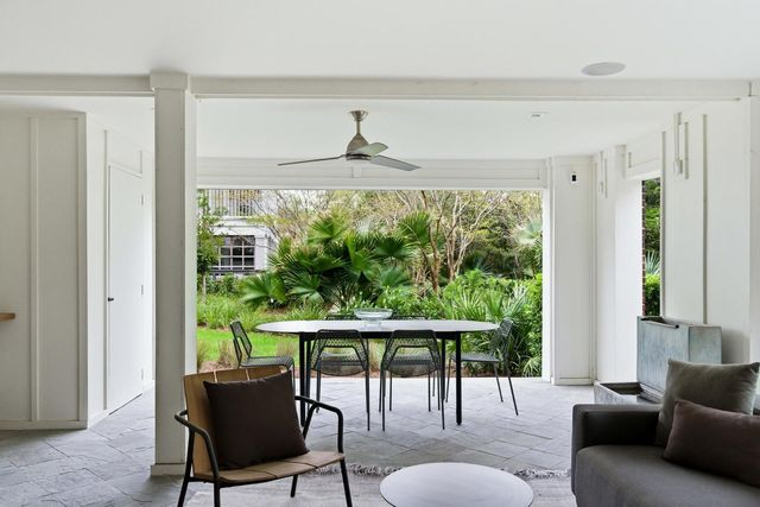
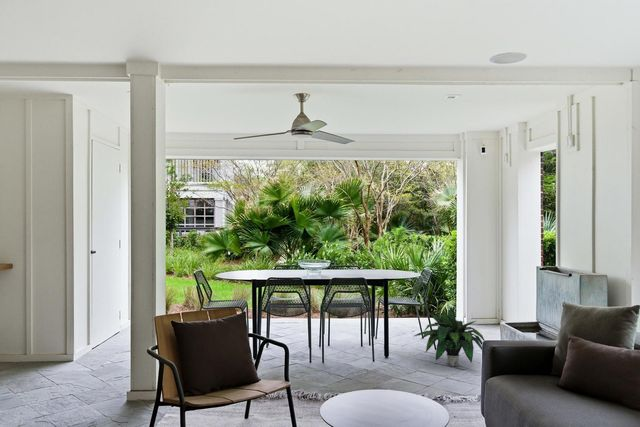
+ potted plant [414,306,486,367]
